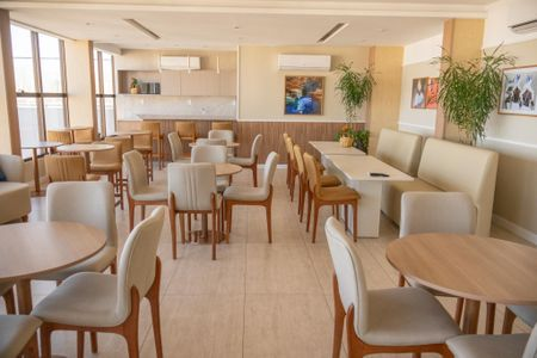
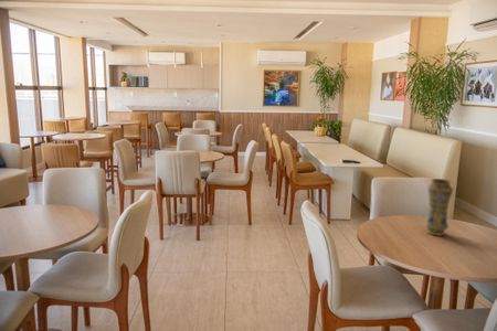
+ vase [423,178,454,236]
